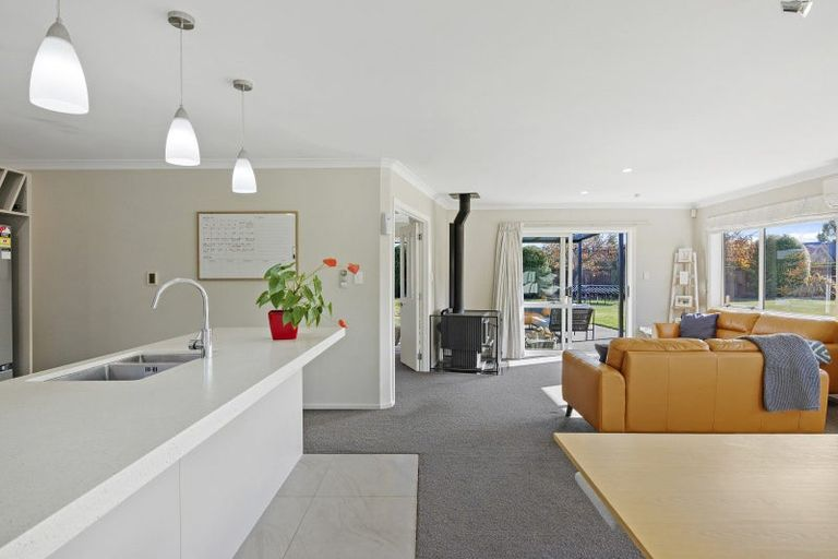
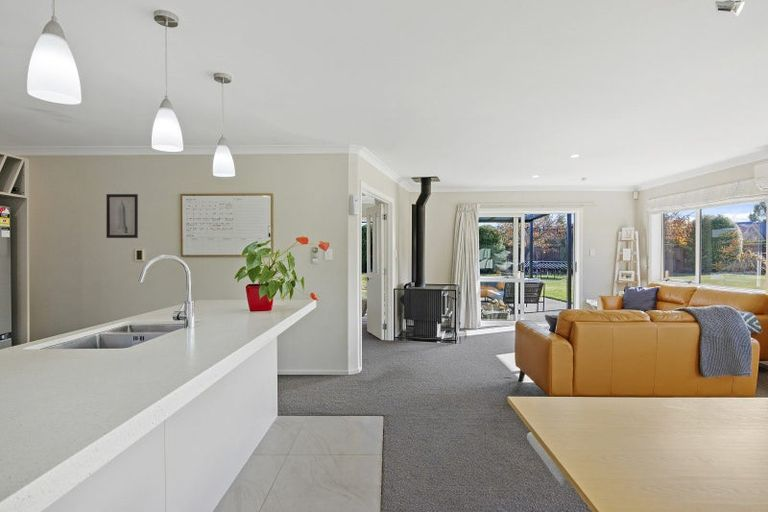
+ wall art [105,193,139,239]
